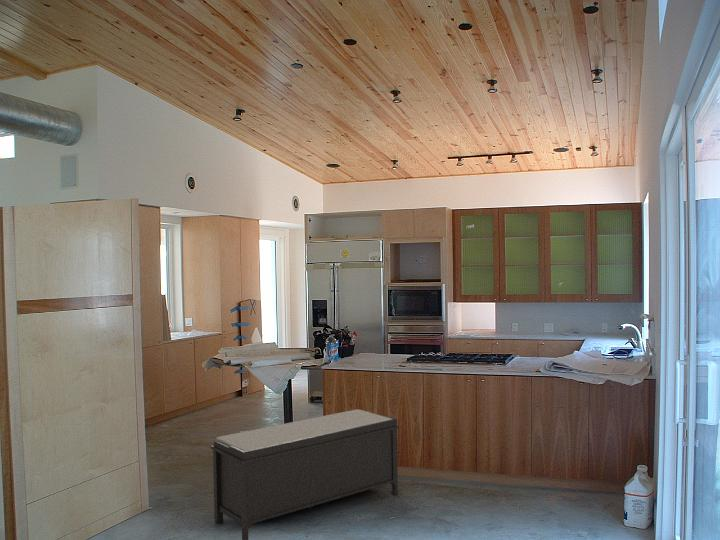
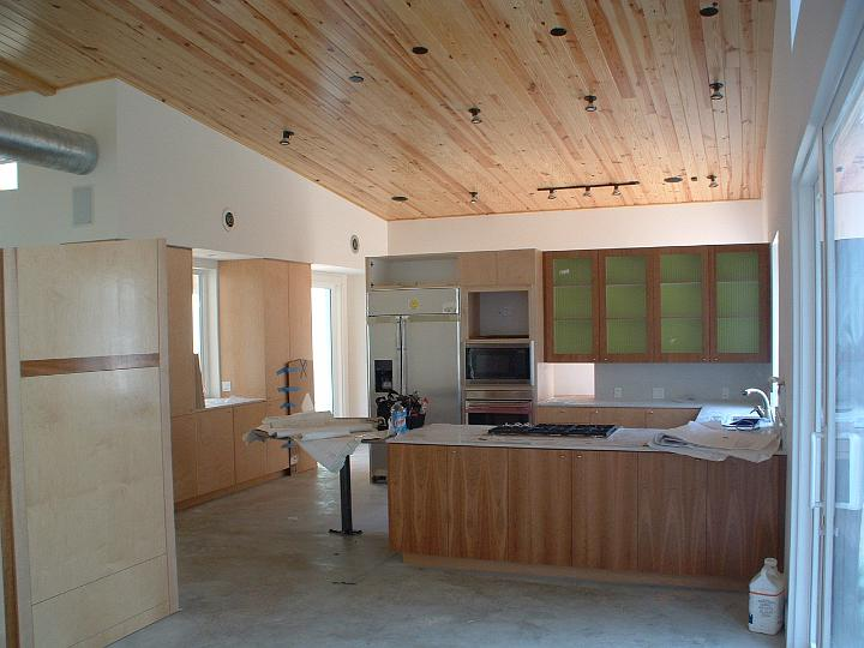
- bench [210,408,400,540]
